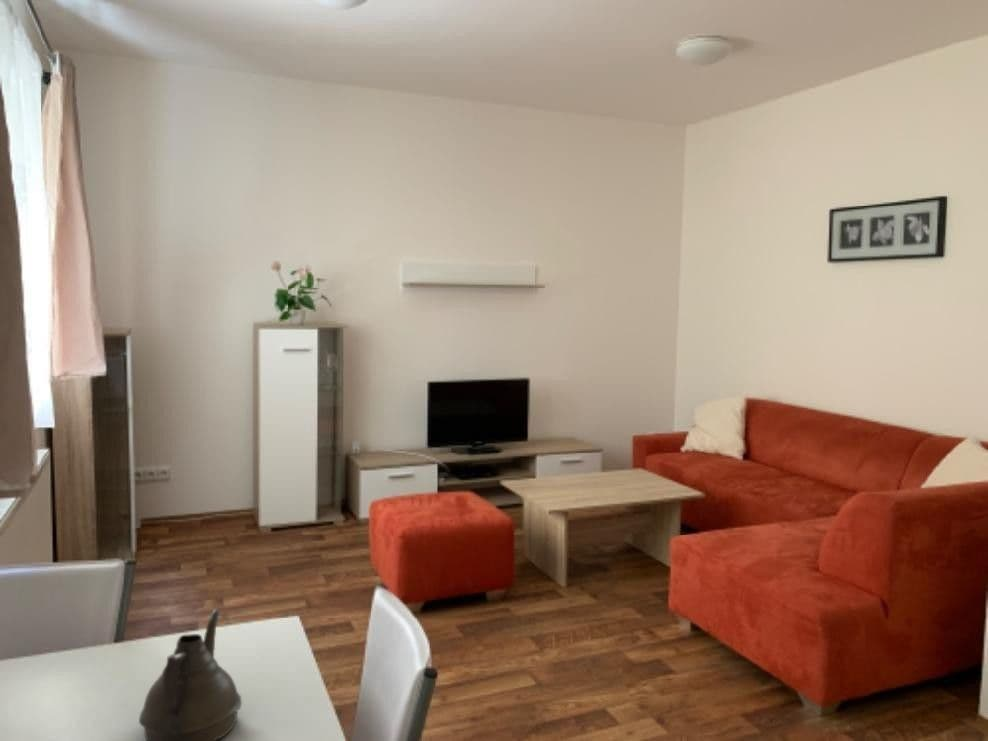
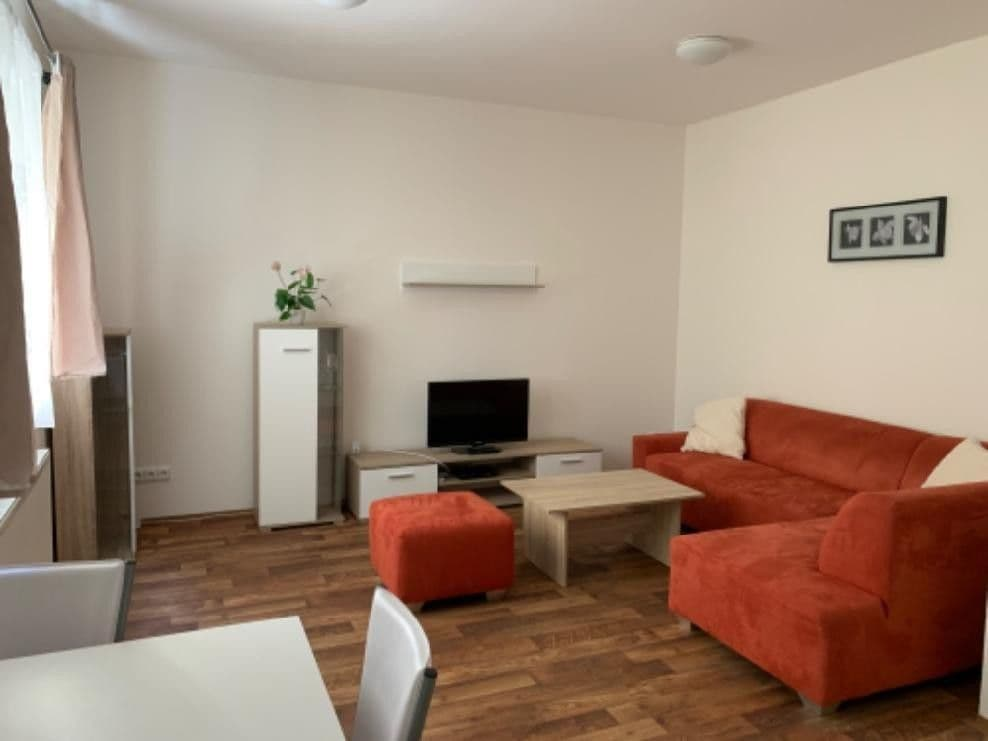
- teapot [138,608,243,741]
